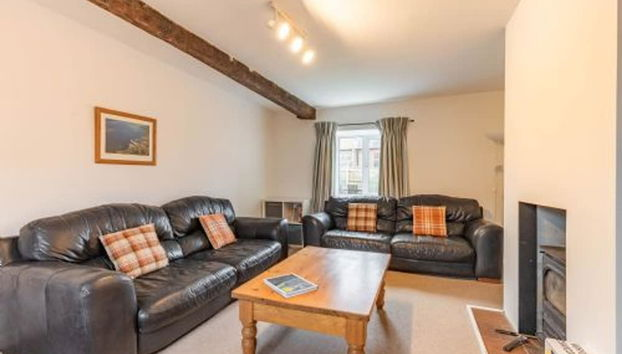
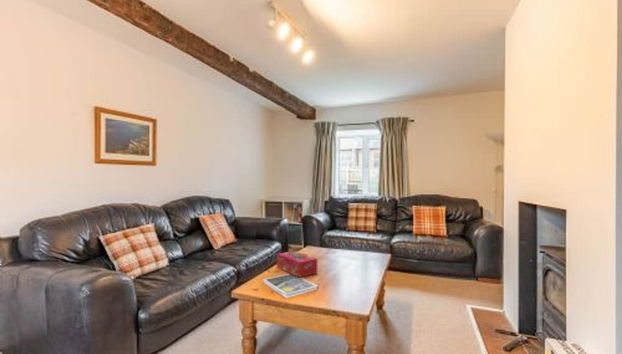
+ tissue box [276,250,318,278]
